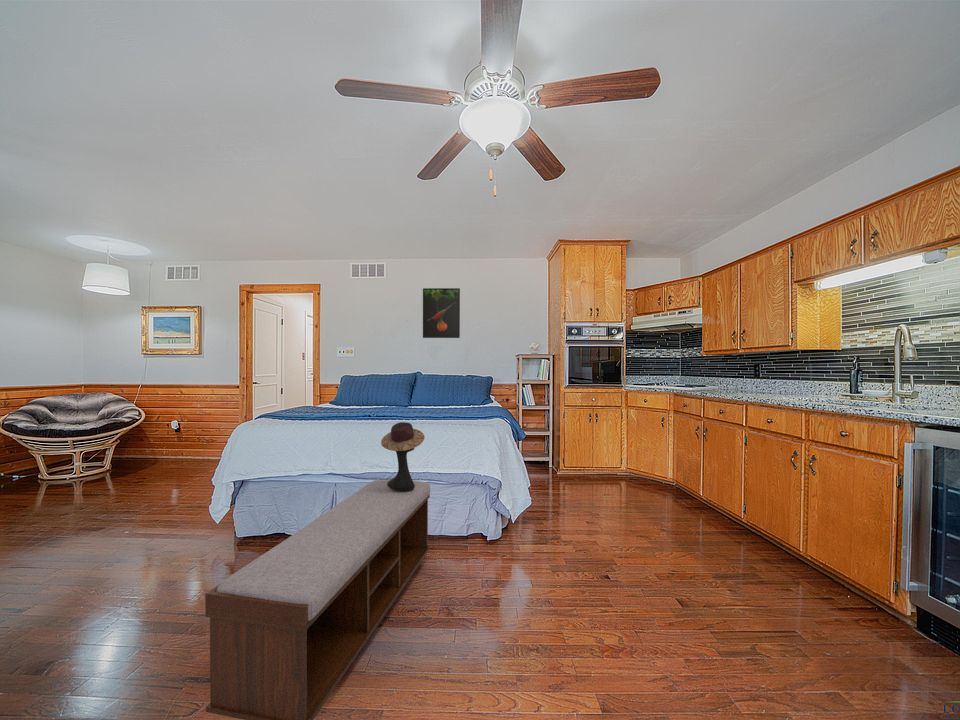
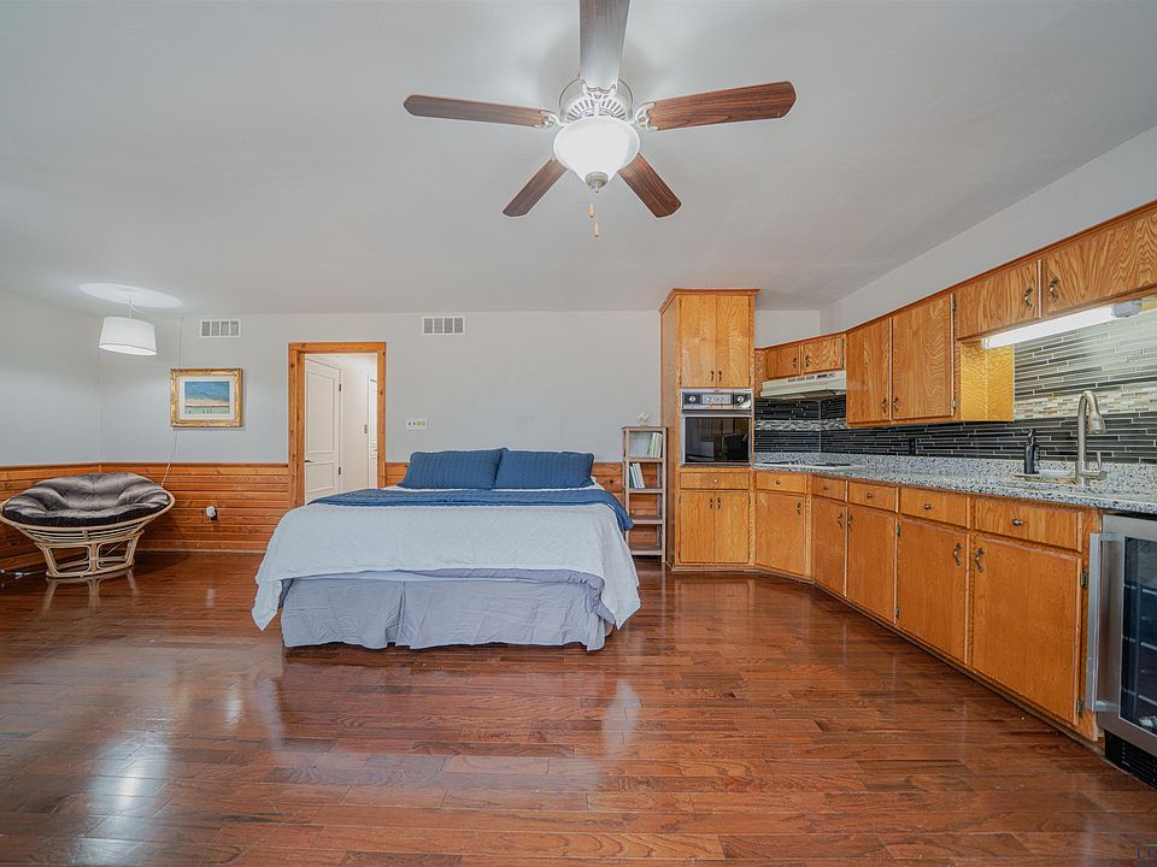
- fedora [380,421,426,491]
- bench [204,479,431,720]
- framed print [422,287,461,339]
